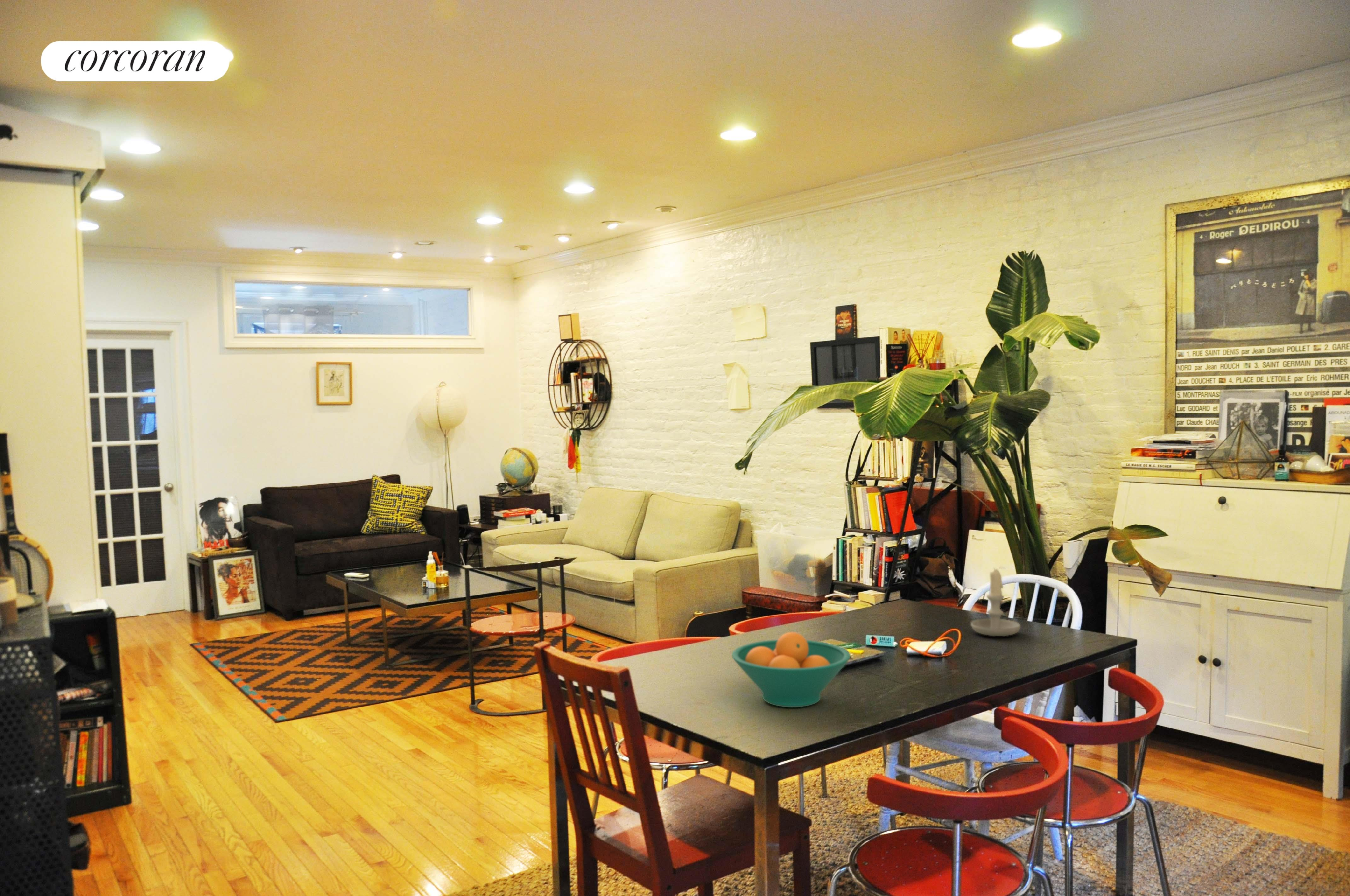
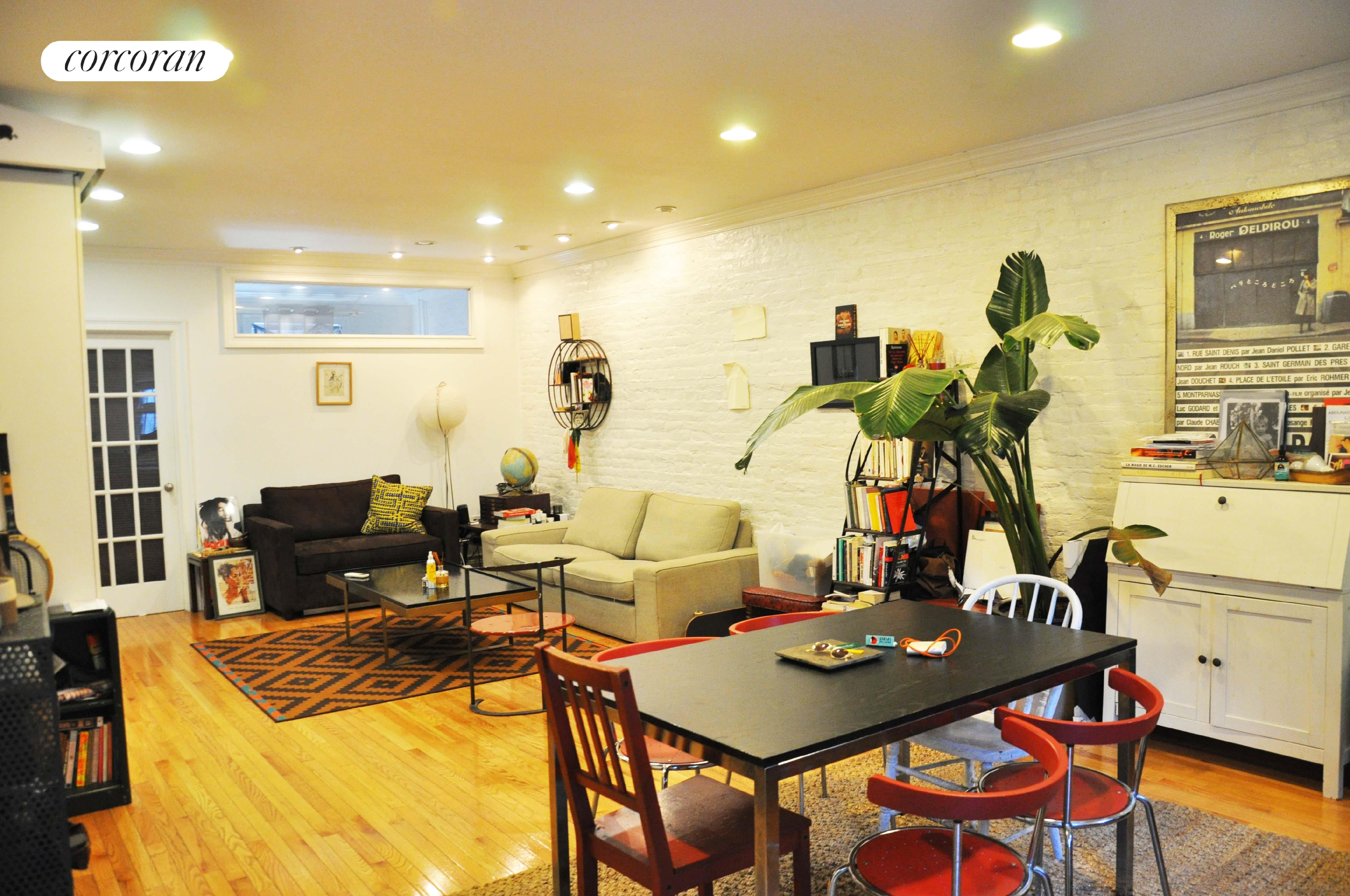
- fruit bowl [731,632,851,708]
- candle [970,567,1021,637]
